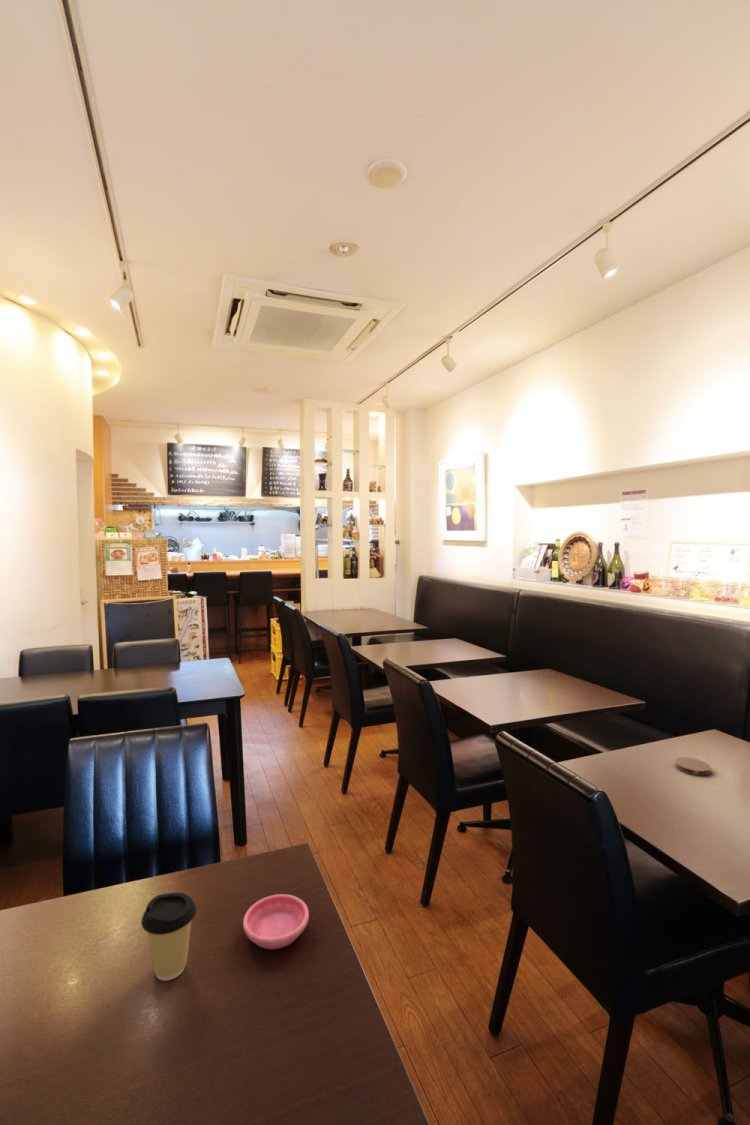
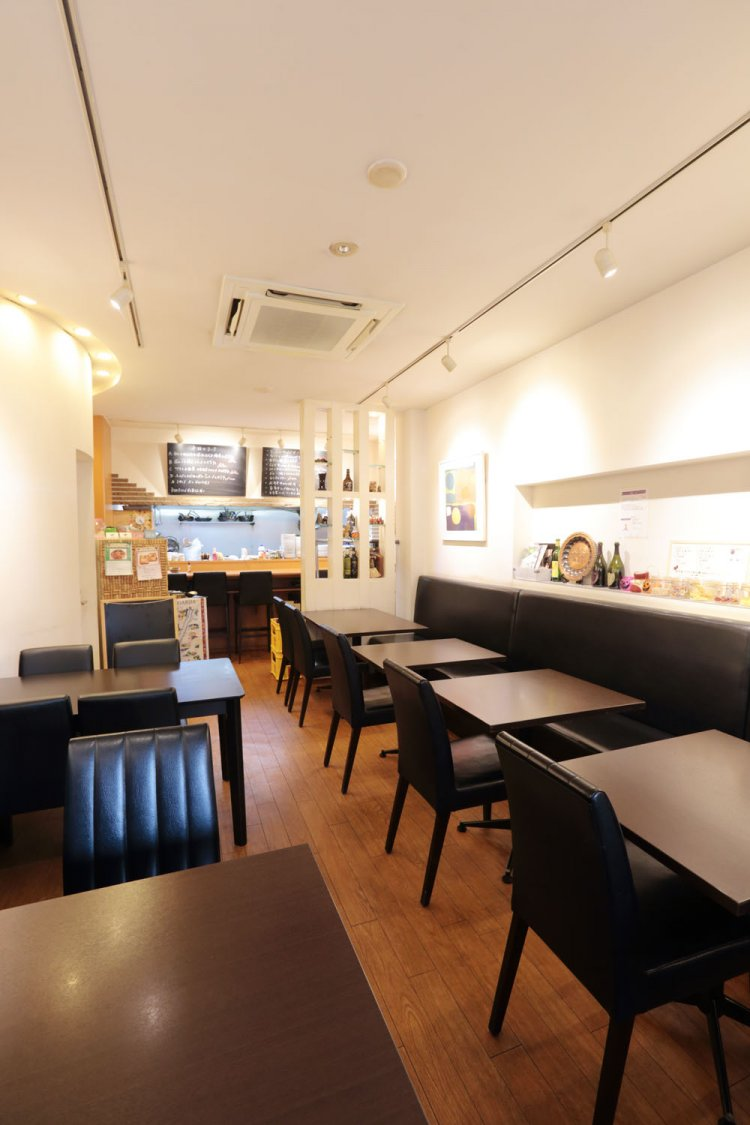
- coaster [674,756,712,776]
- saucer [242,893,310,950]
- coffee cup [140,892,197,981]
